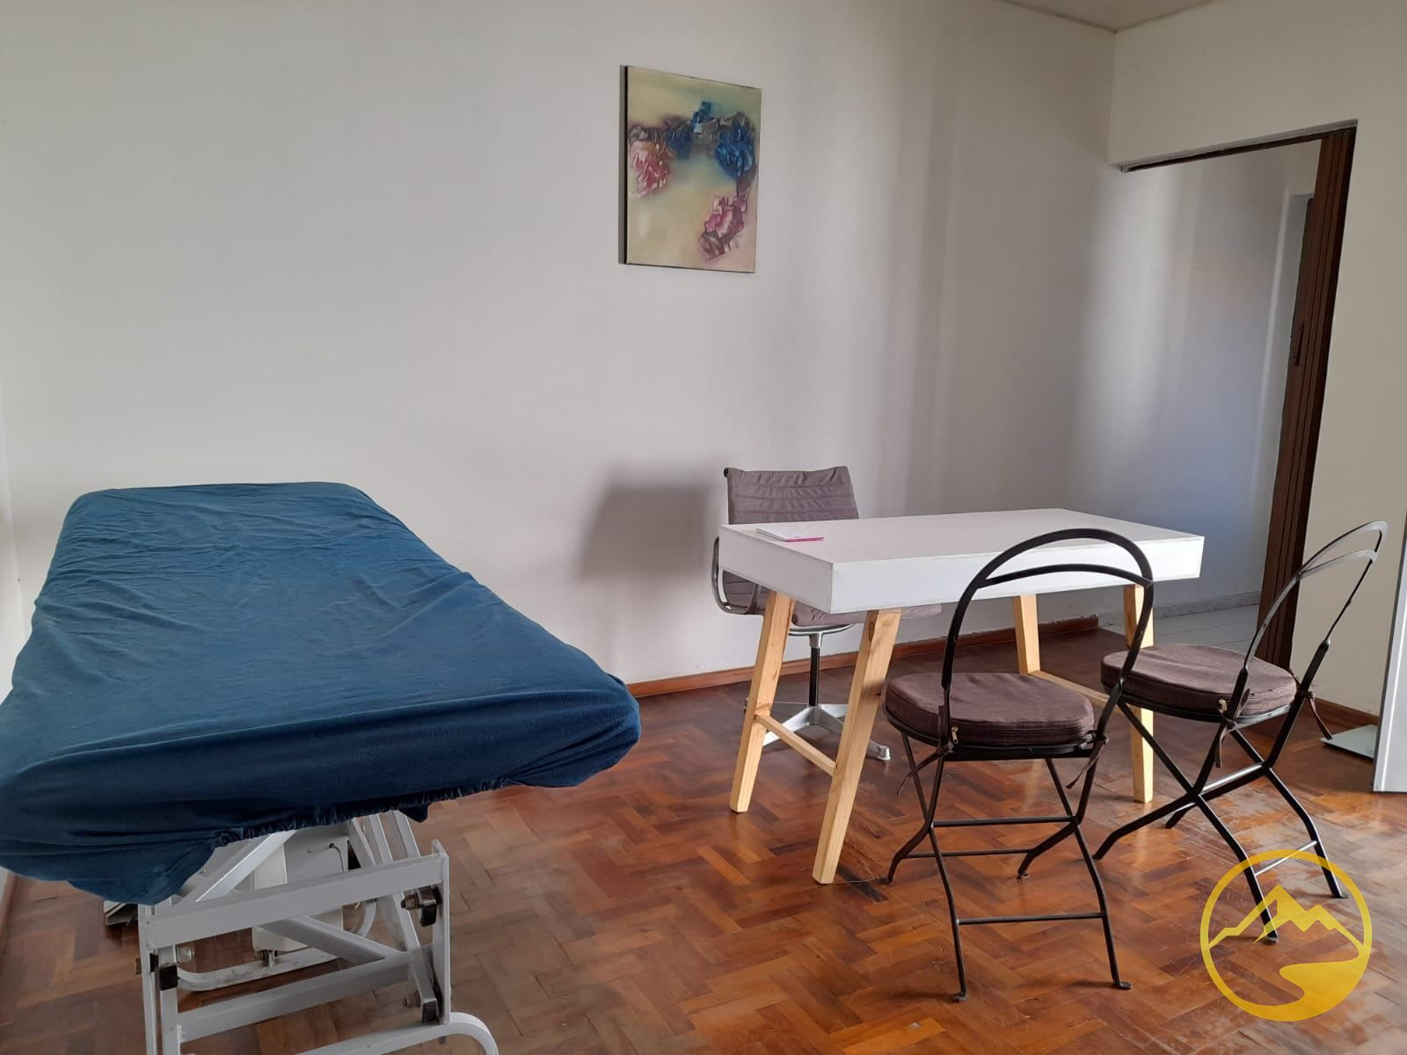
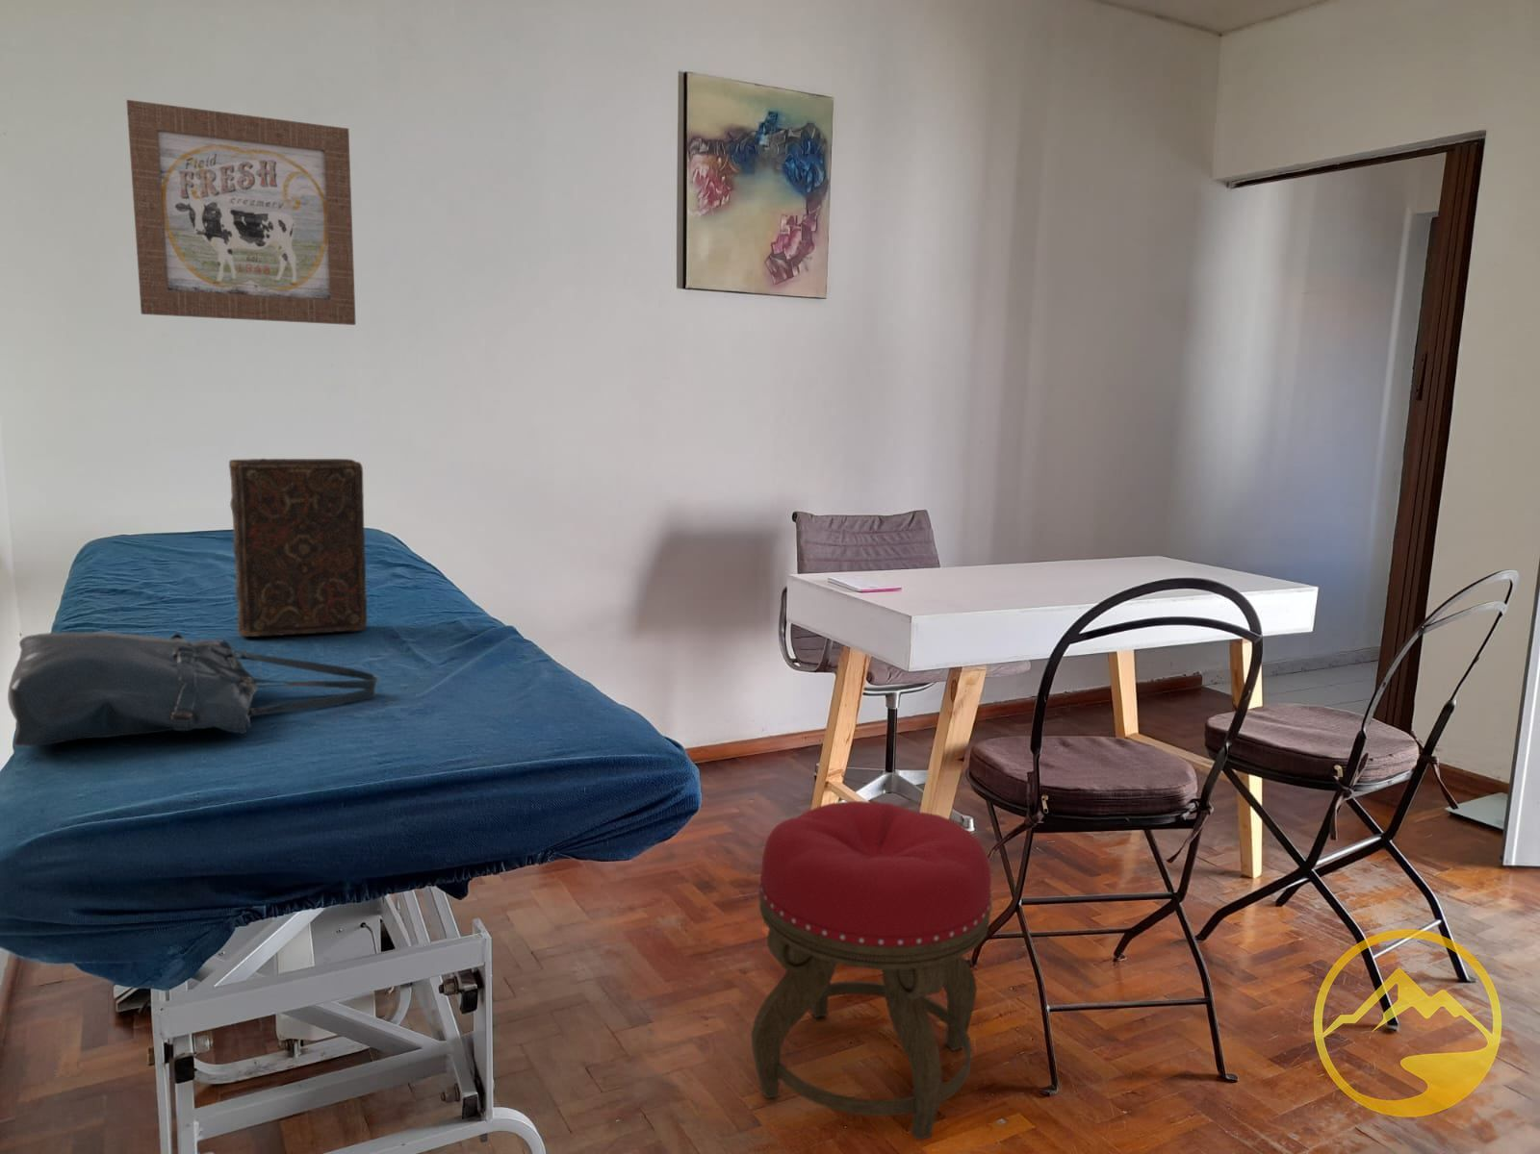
+ tote bag [7,630,380,747]
+ book [228,458,367,638]
+ stool [751,800,993,1141]
+ wall art [125,99,357,326]
